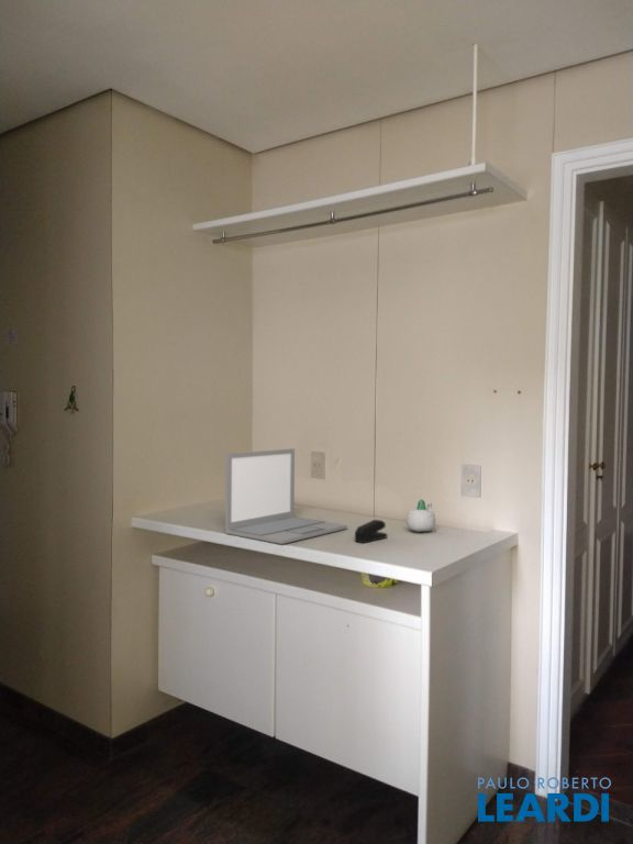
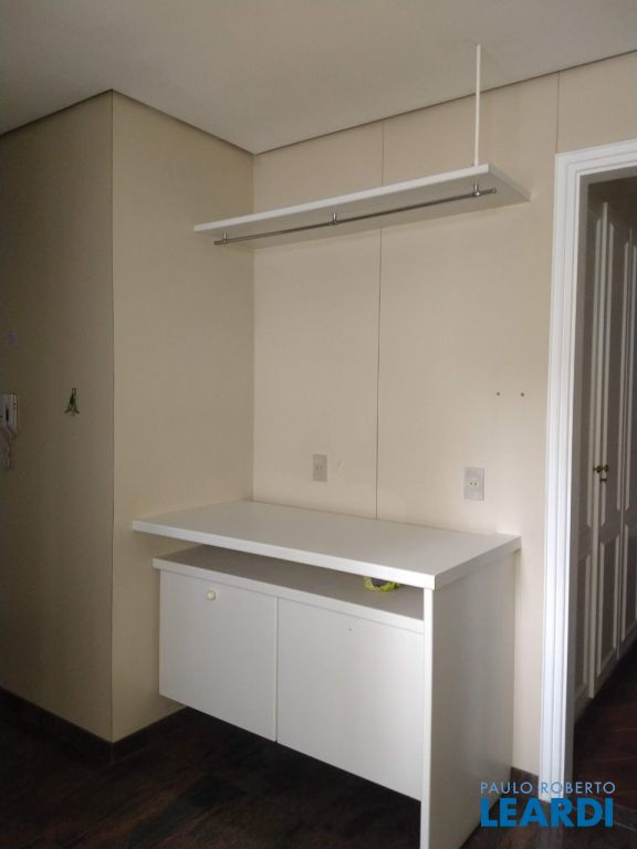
- stapler [354,519,388,544]
- succulent planter [406,499,436,533]
- laptop [224,447,348,545]
